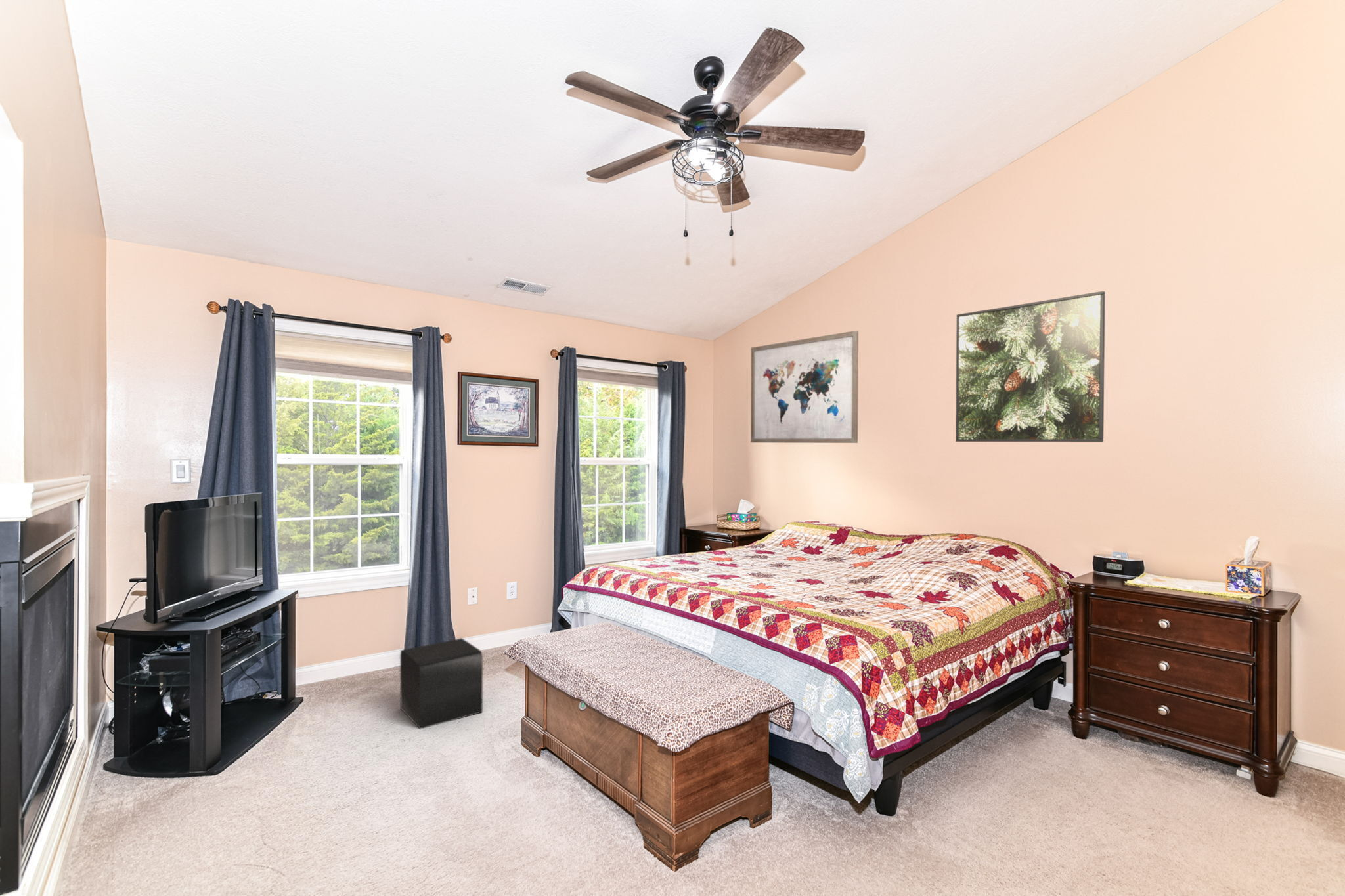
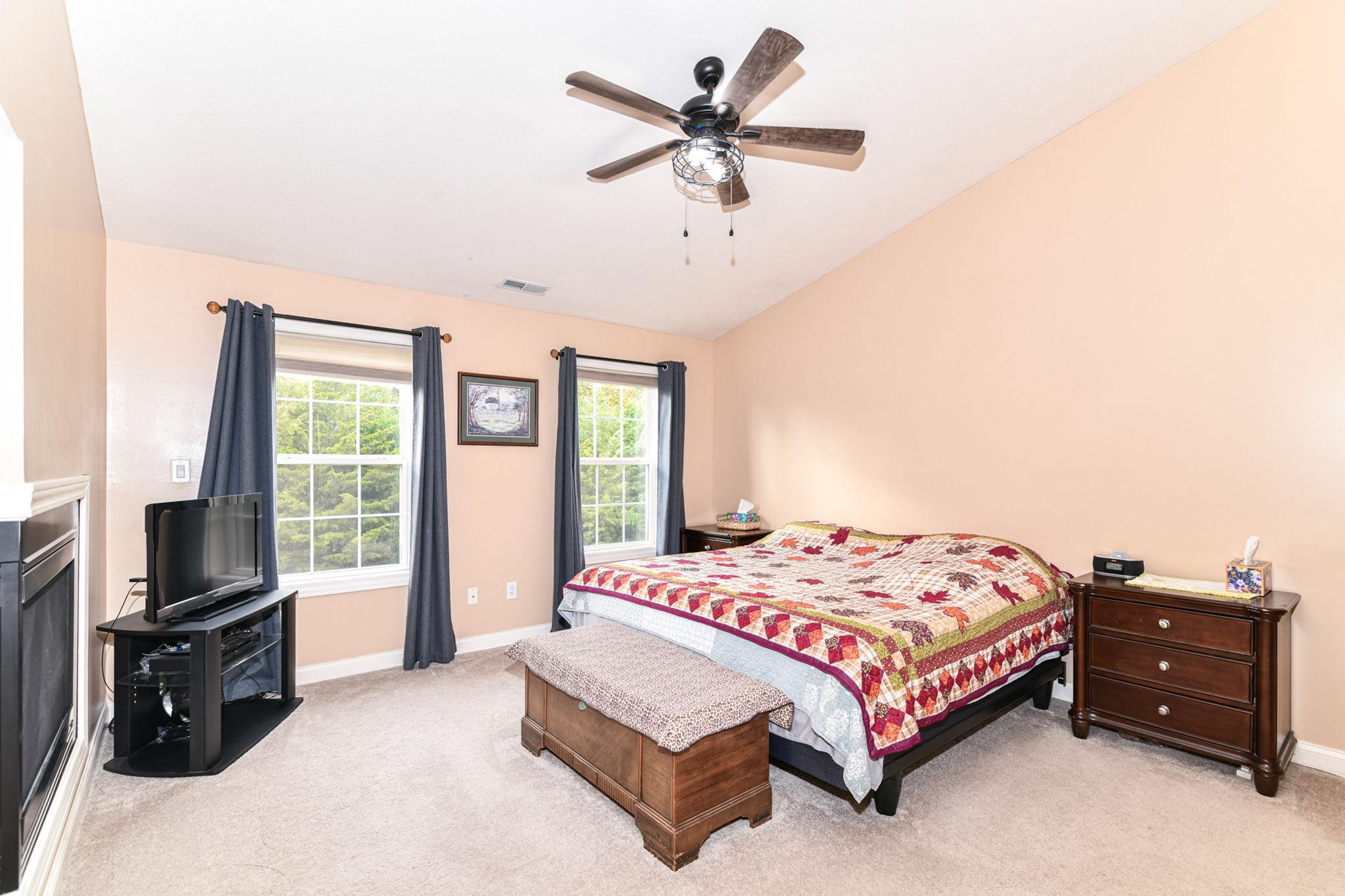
- wall art [750,330,859,444]
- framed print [955,291,1106,443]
- speaker [399,637,483,730]
